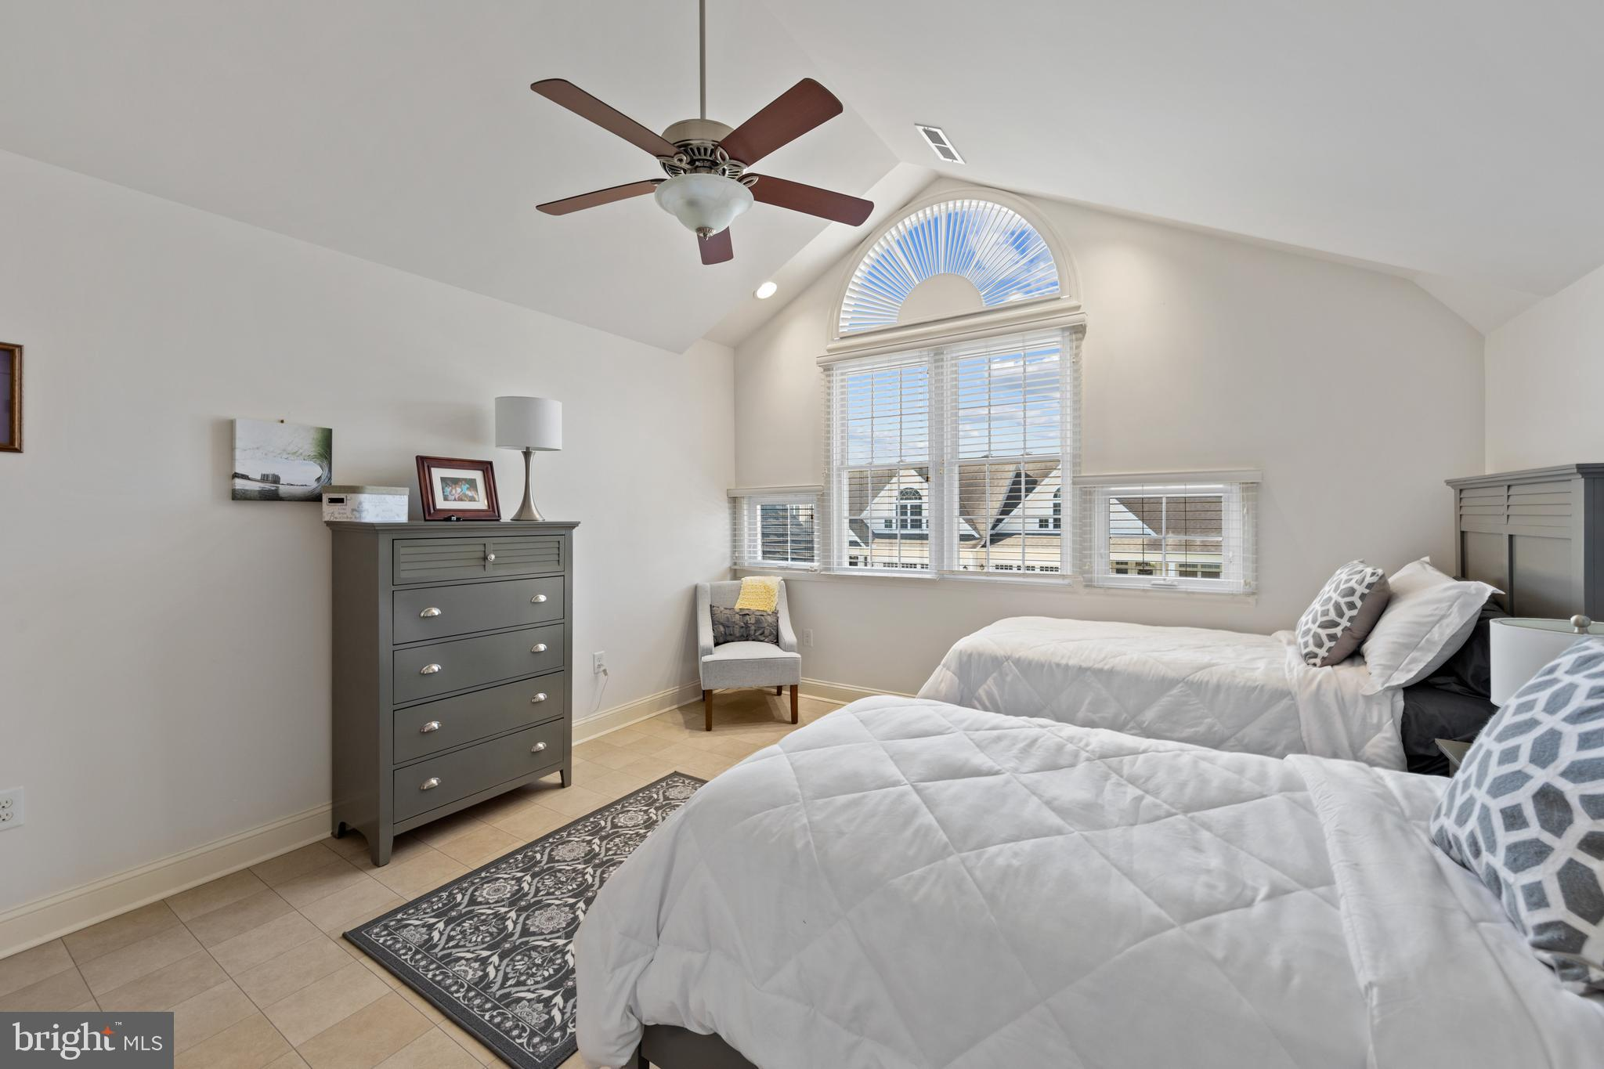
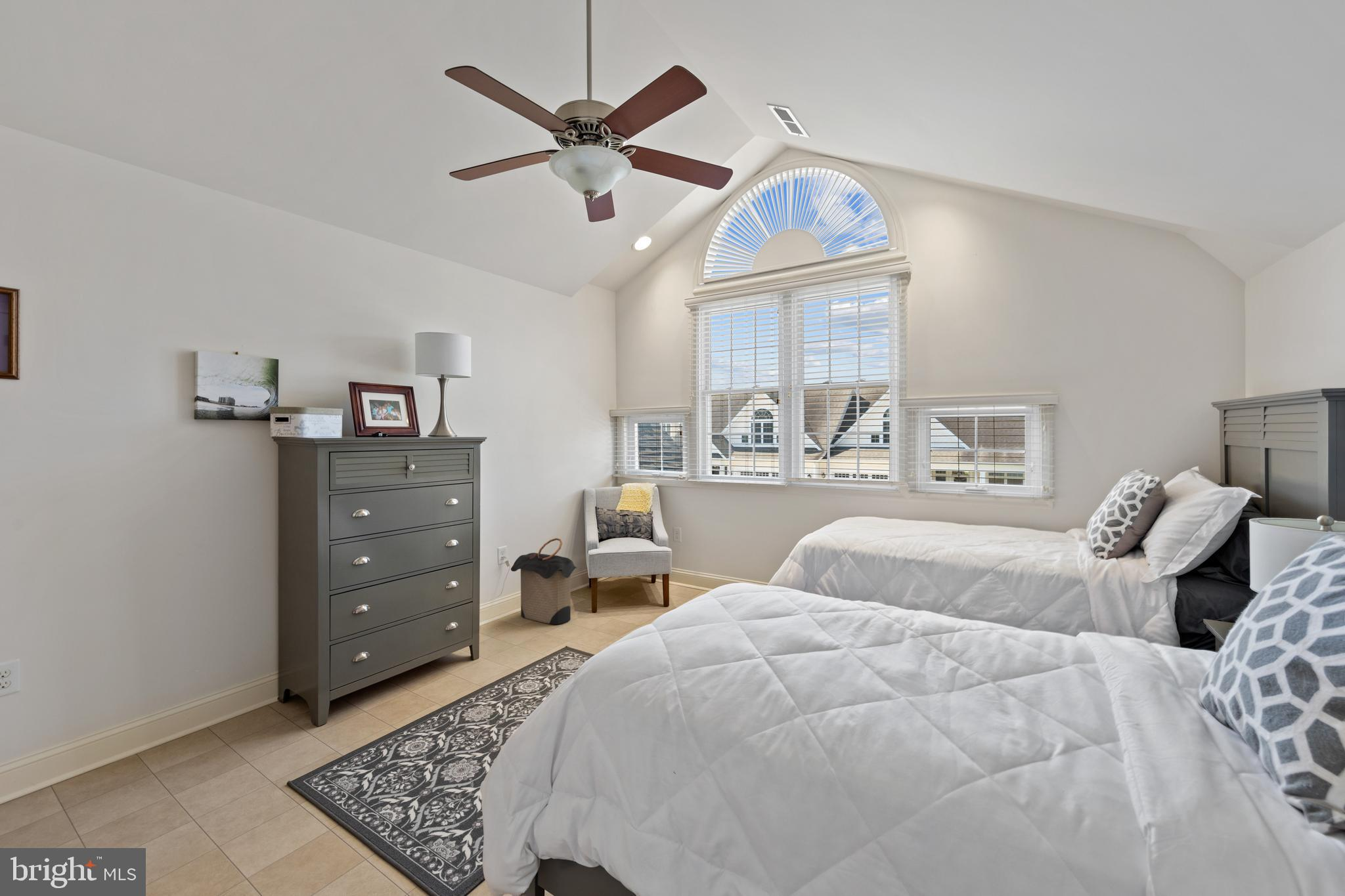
+ laundry hamper [510,538,577,625]
